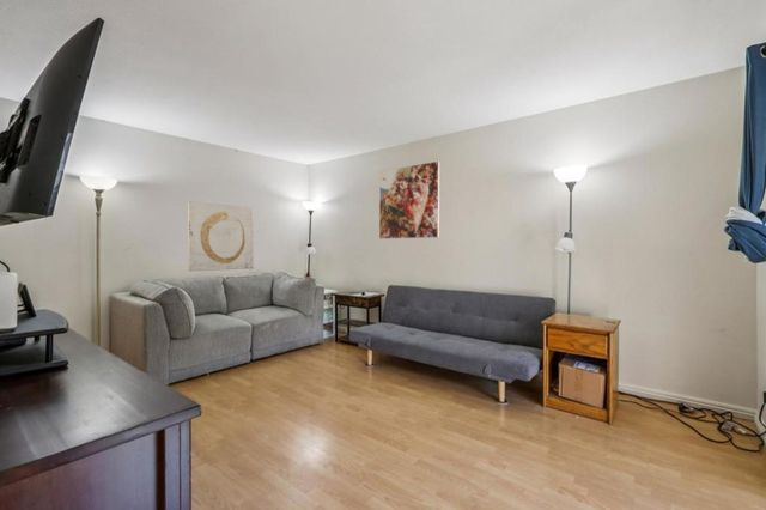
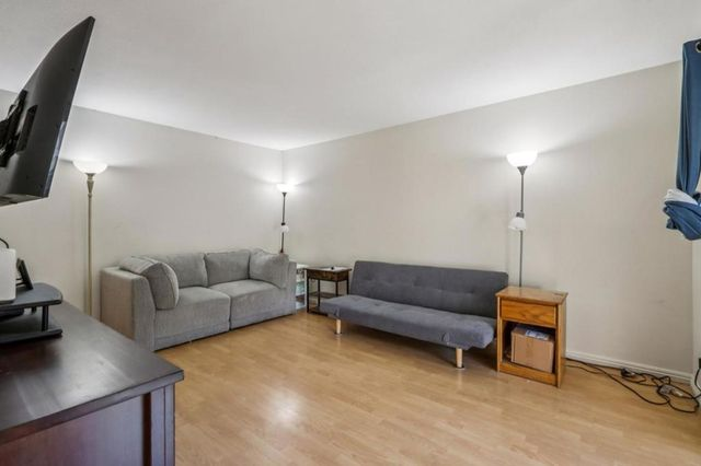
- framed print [378,160,440,241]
- wall art [187,200,254,272]
